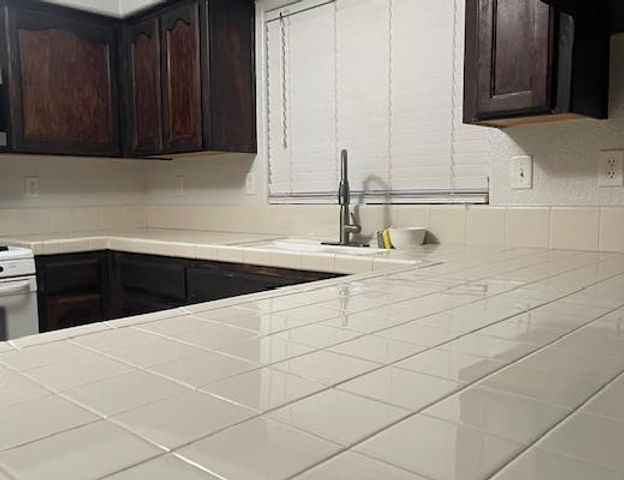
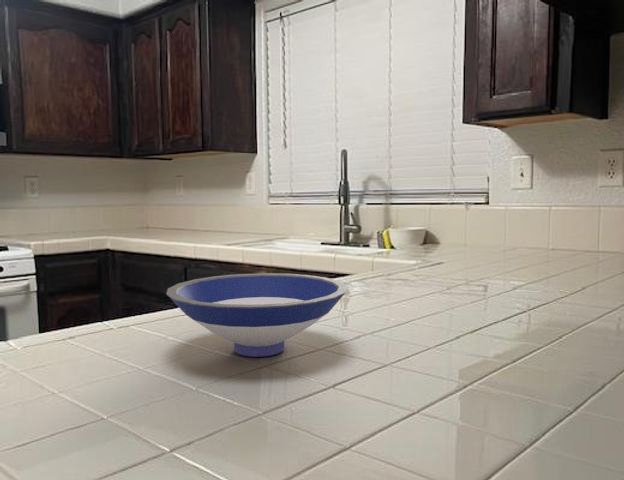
+ bowl [165,272,349,358]
